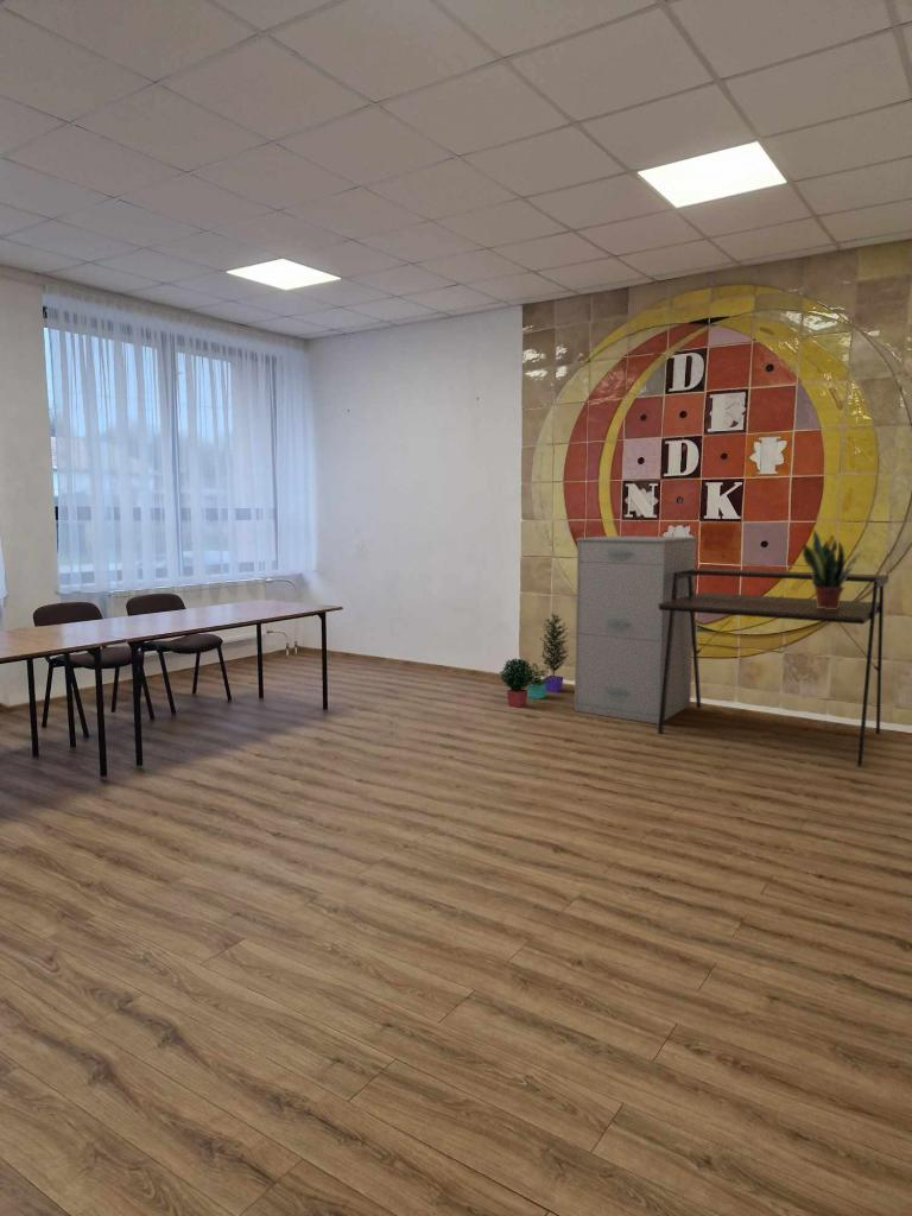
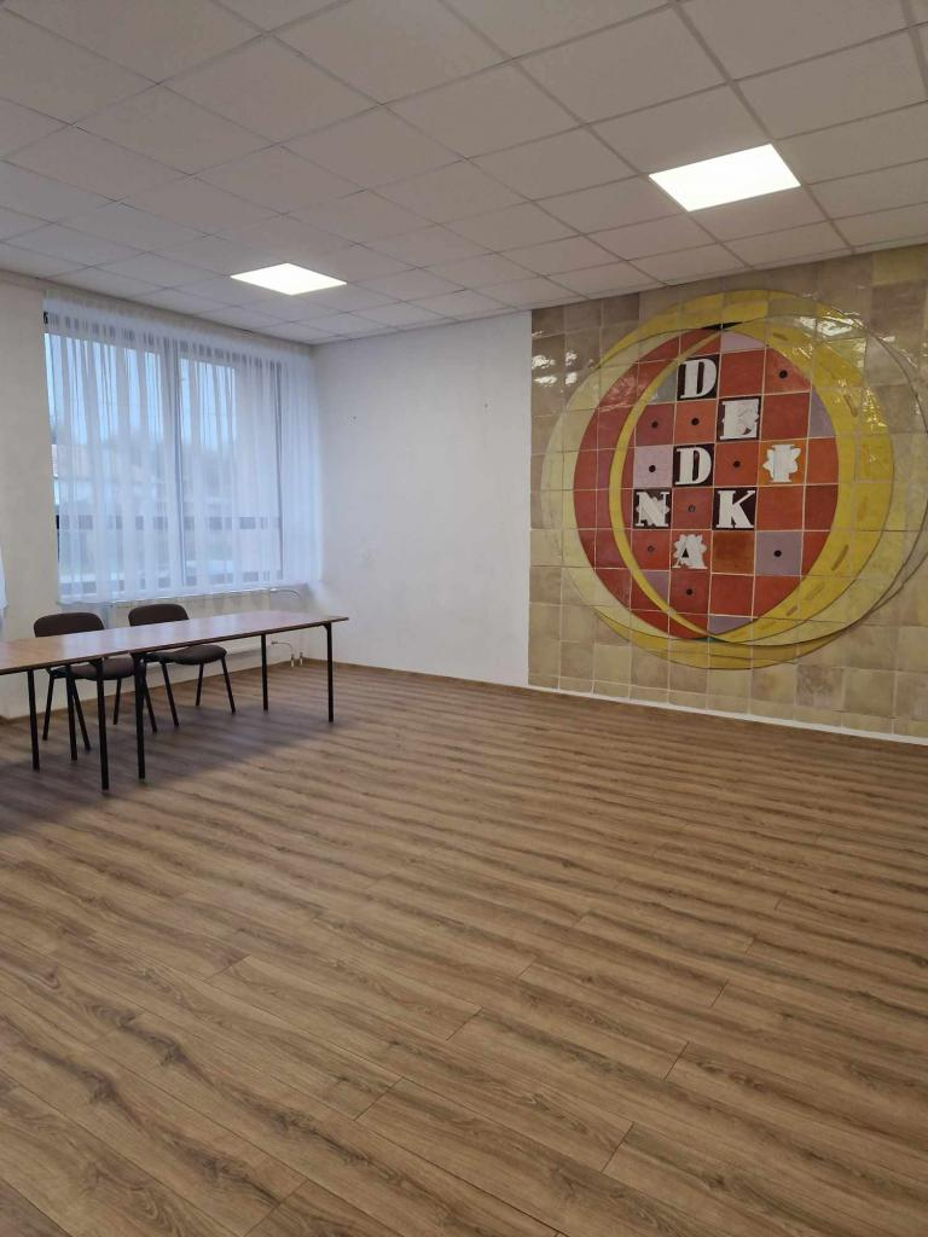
- potted plant [802,527,864,609]
- filing cabinet [574,534,698,726]
- potted plant [499,613,570,708]
- desk [657,568,889,767]
